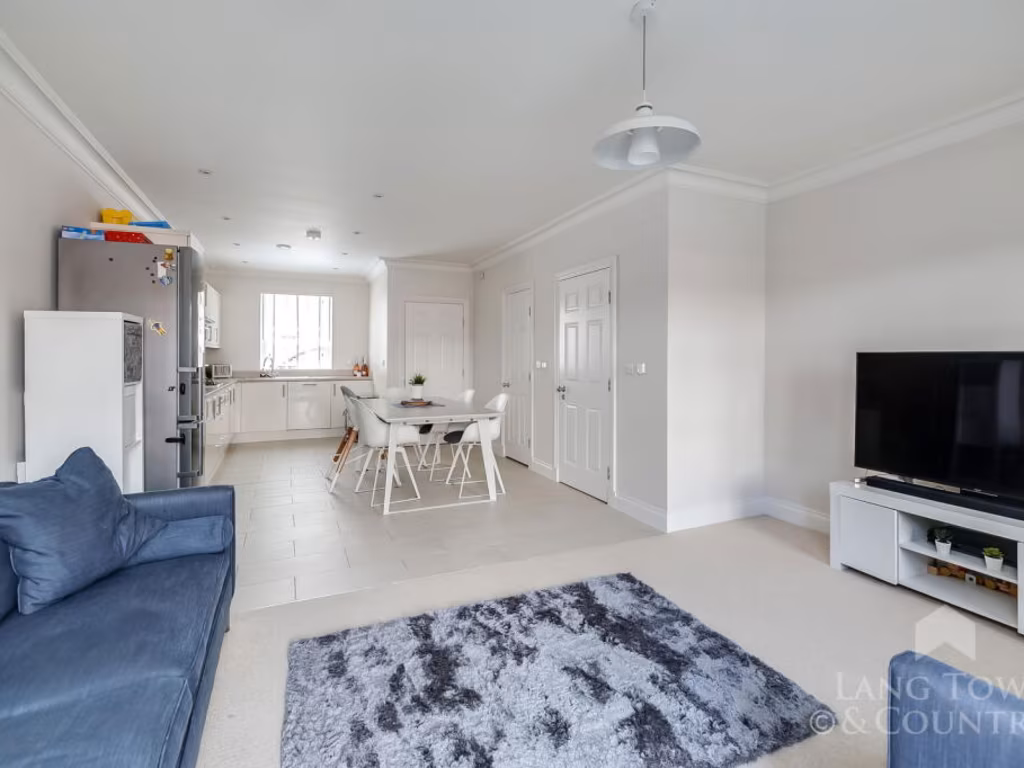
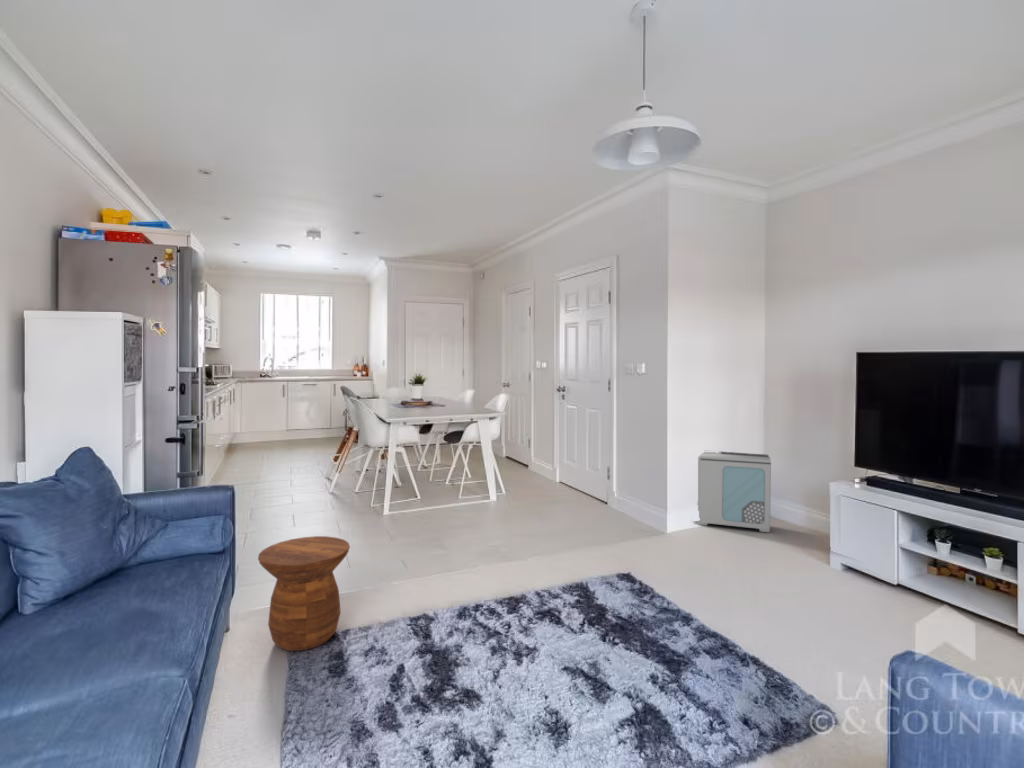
+ side table [257,535,351,652]
+ air purifier [695,450,772,533]
